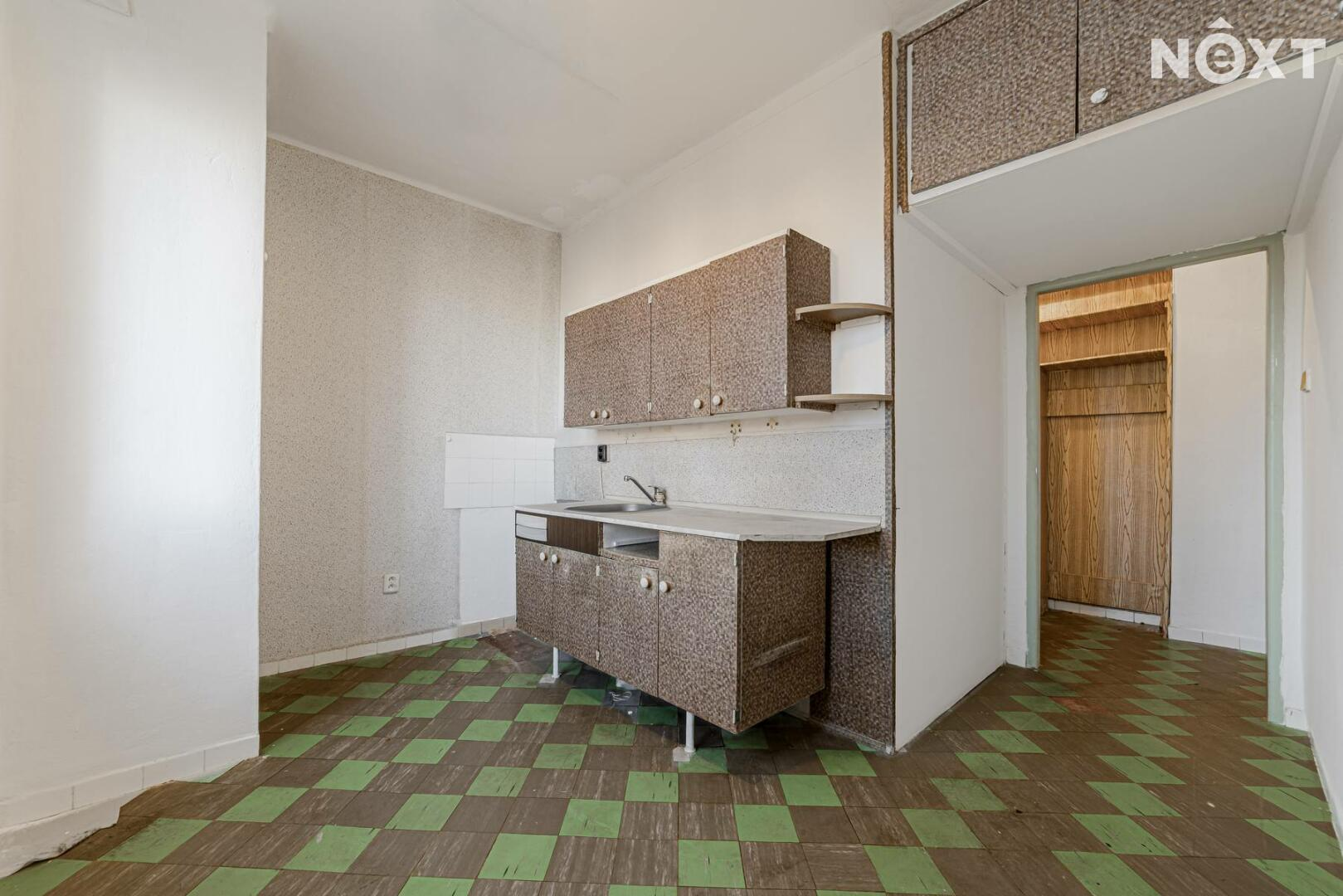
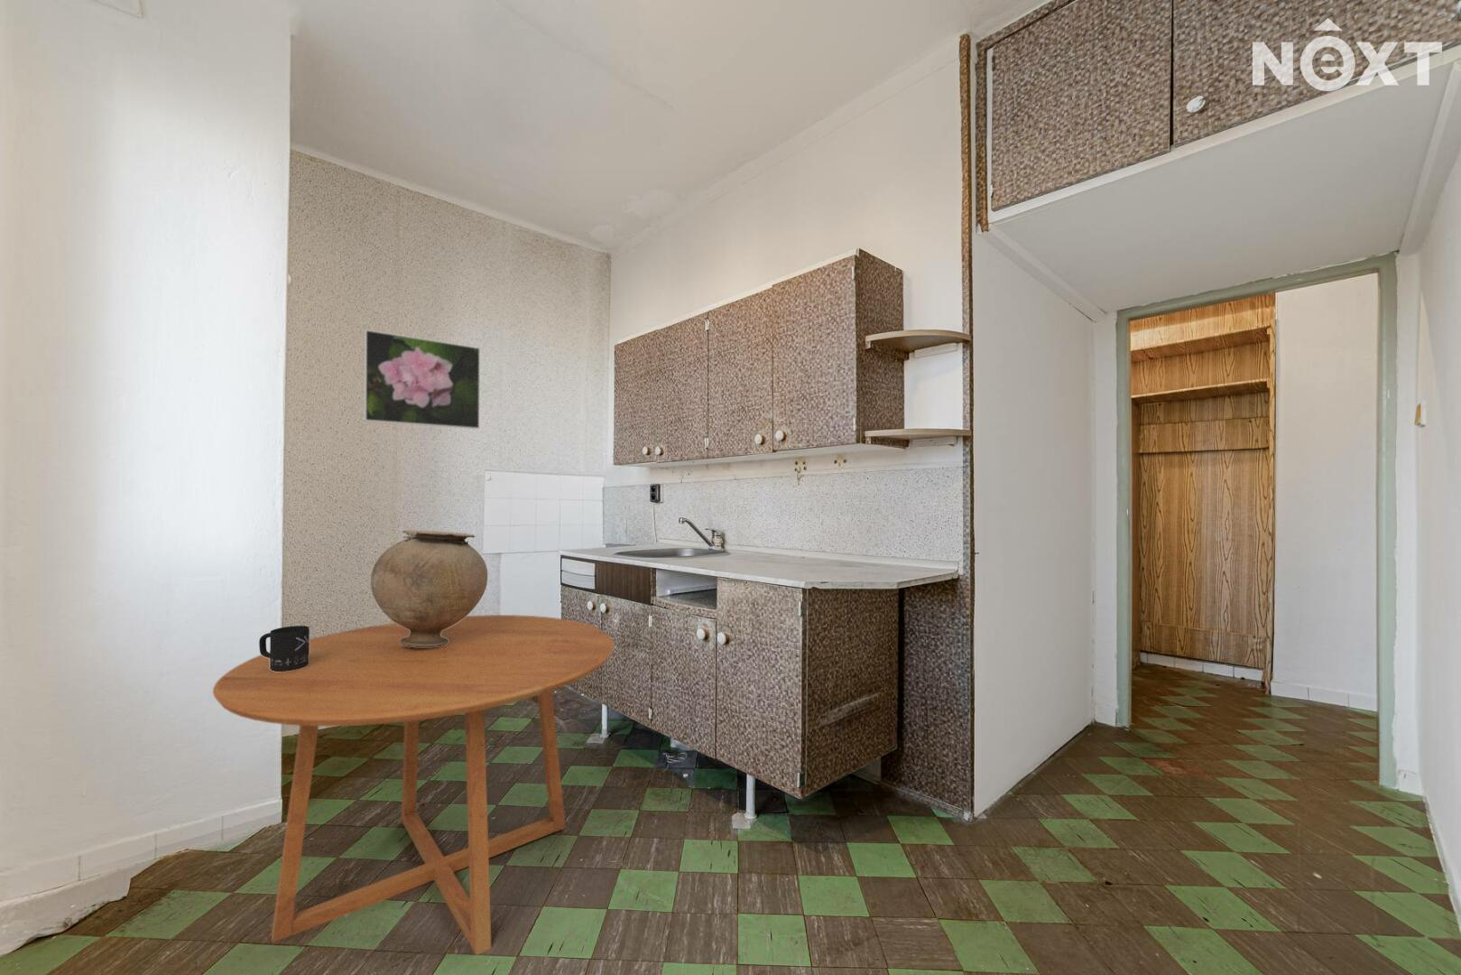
+ vase [370,529,488,647]
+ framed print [362,329,481,430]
+ dining table [212,614,616,957]
+ mug [258,625,310,671]
